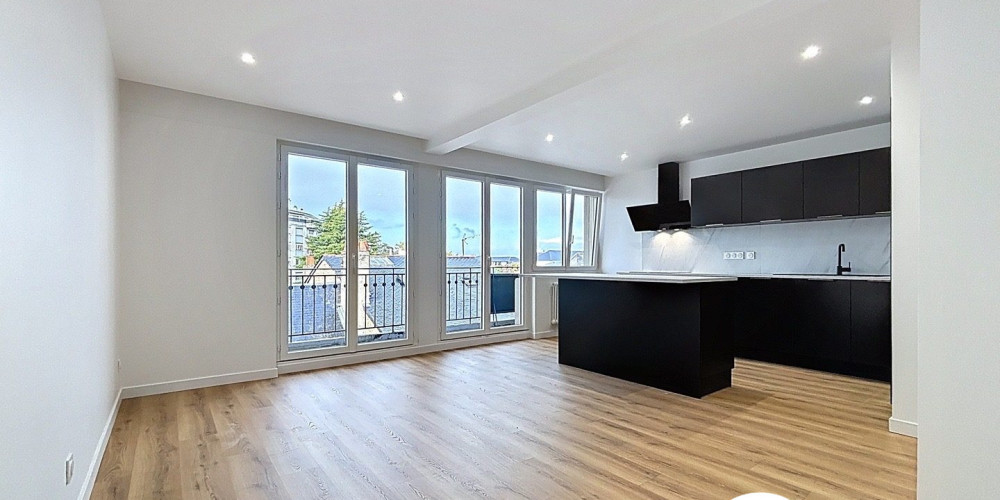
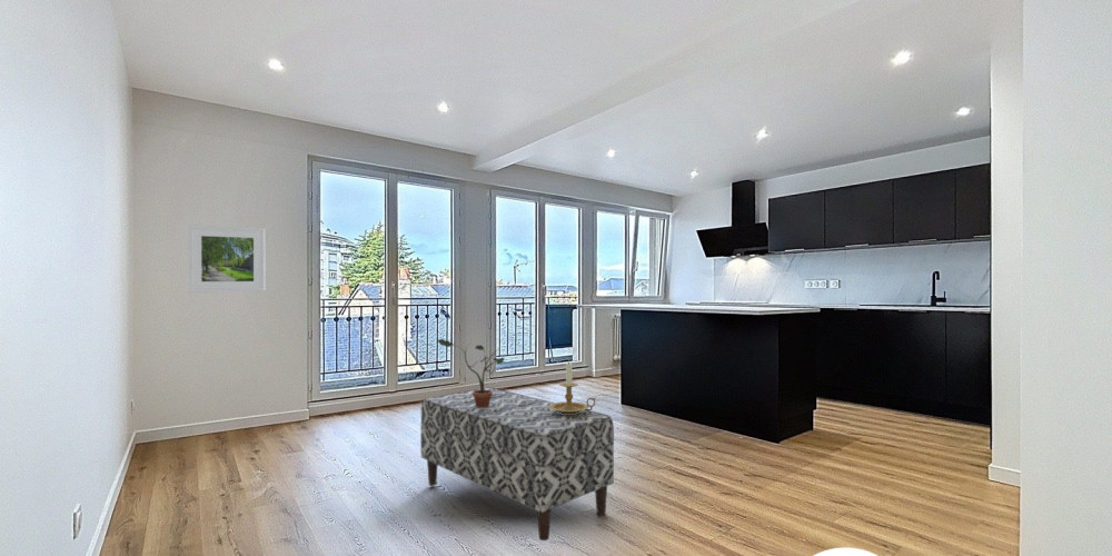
+ candle holder [549,360,597,414]
+ bench [419,386,615,542]
+ potted plant [436,338,506,407]
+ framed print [188,224,266,294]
